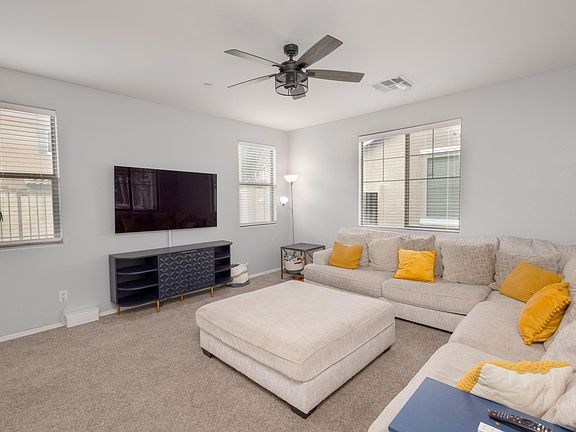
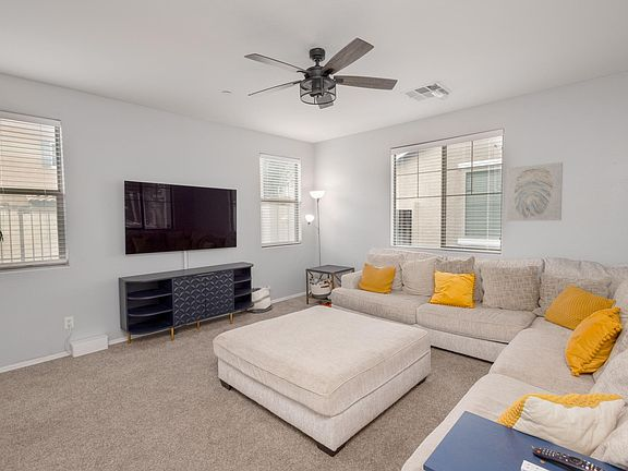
+ wall art [506,161,564,222]
